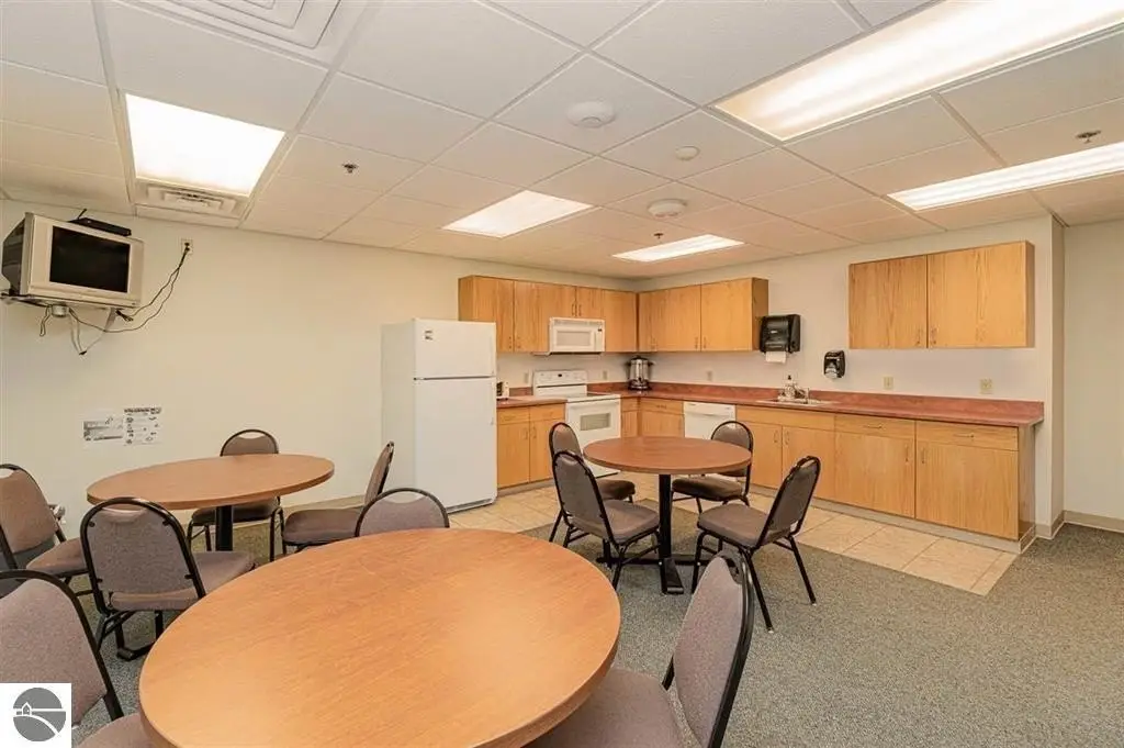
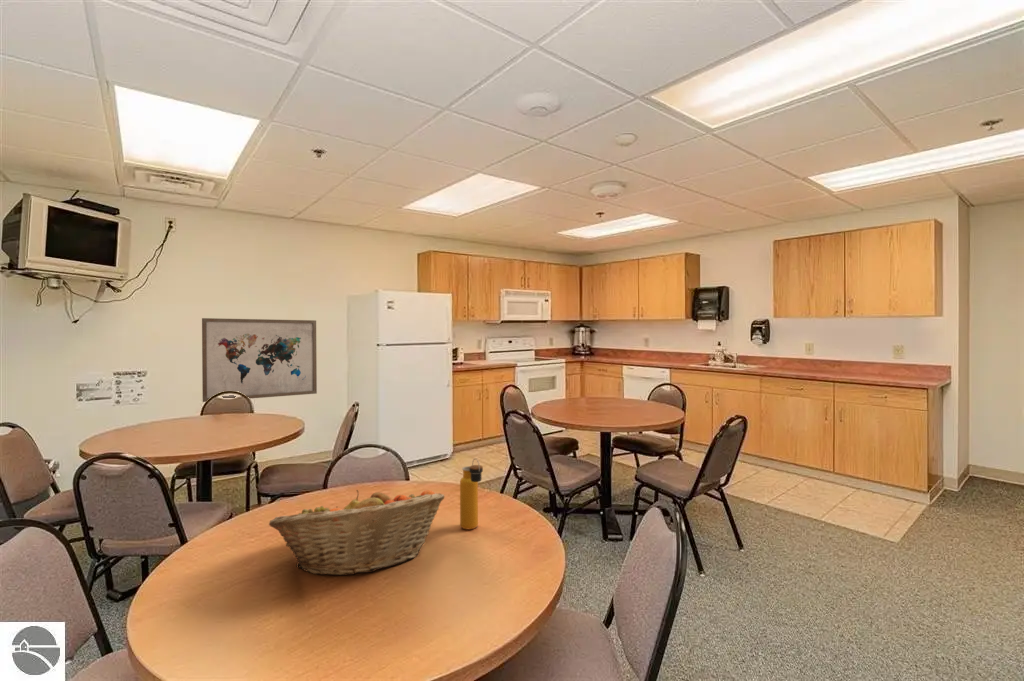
+ fruit basket [268,489,446,576]
+ water bottle [459,457,484,530]
+ wall art [201,317,318,403]
